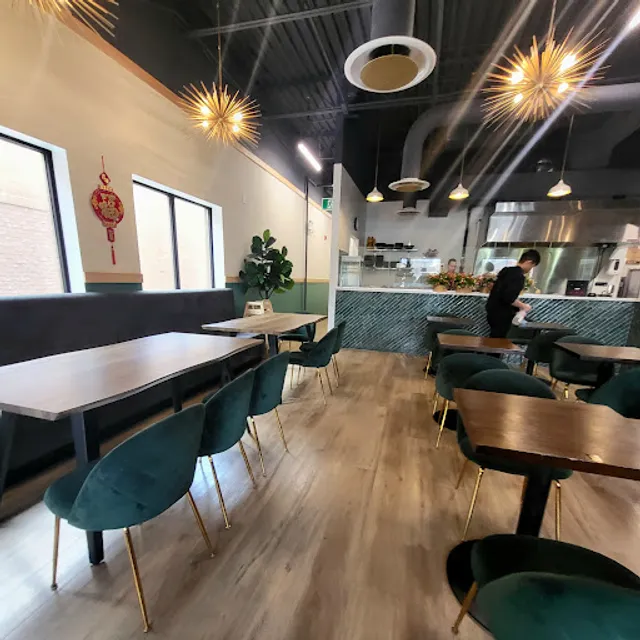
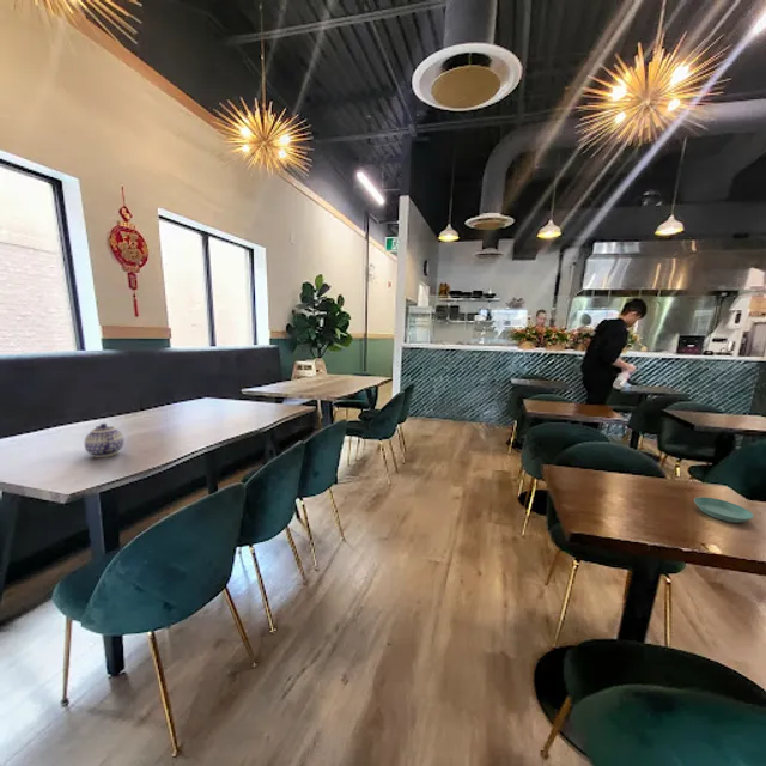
+ saucer [693,496,755,524]
+ teapot [84,422,126,458]
